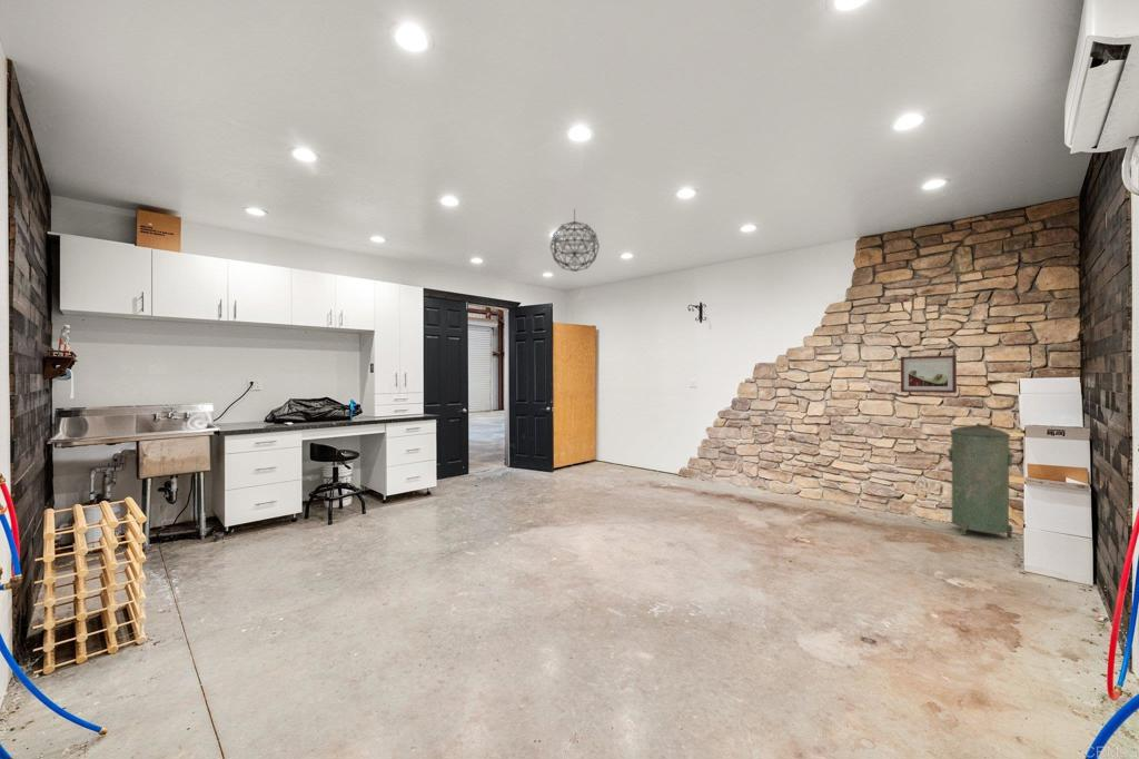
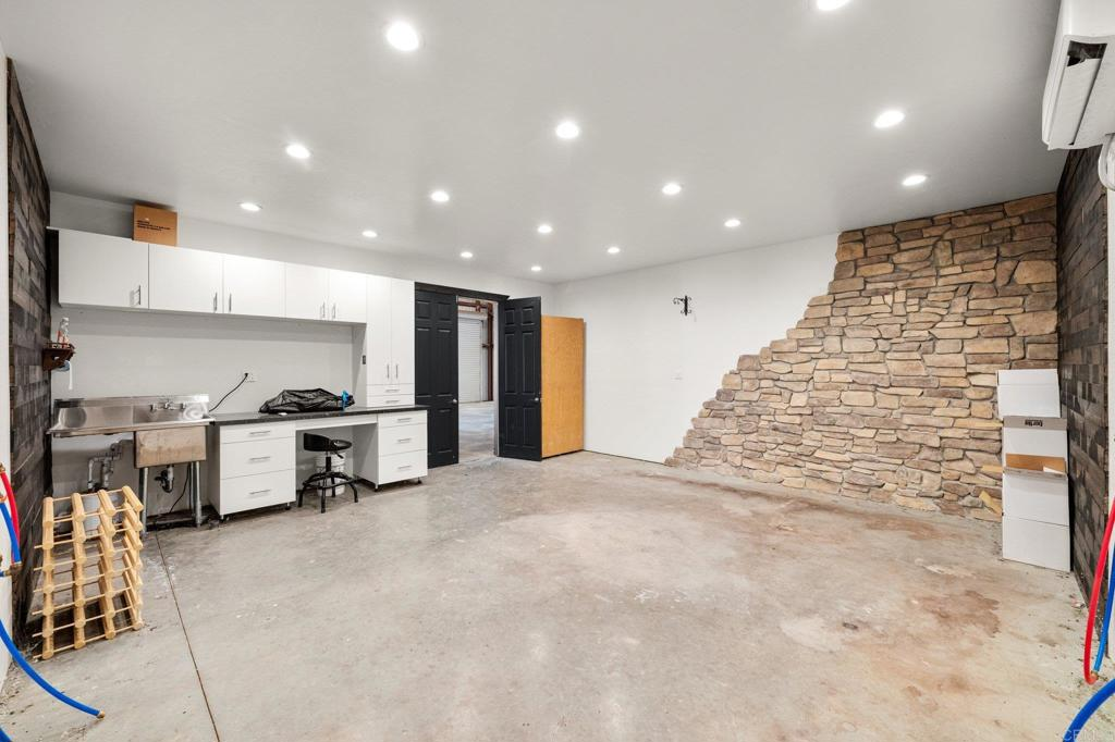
- trash can [947,422,1016,540]
- pendant light [549,208,601,273]
- wall art [900,354,958,394]
